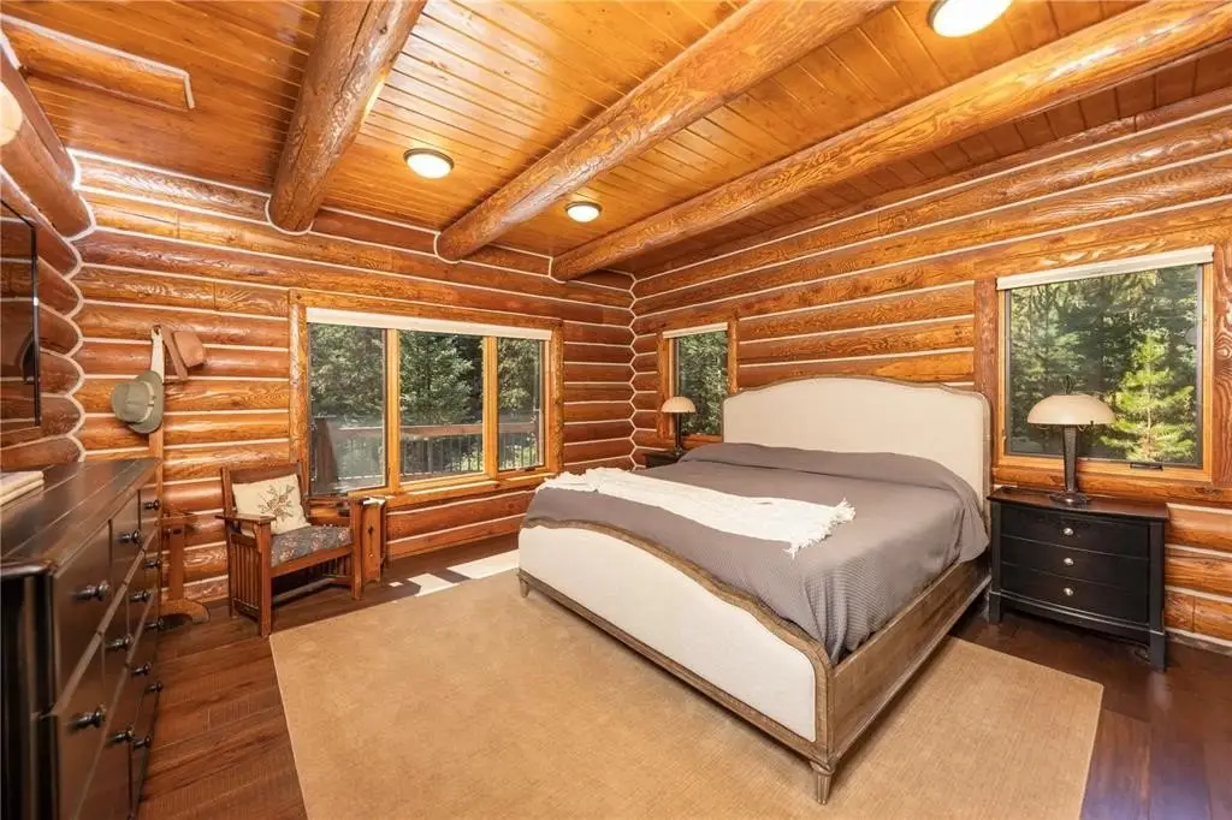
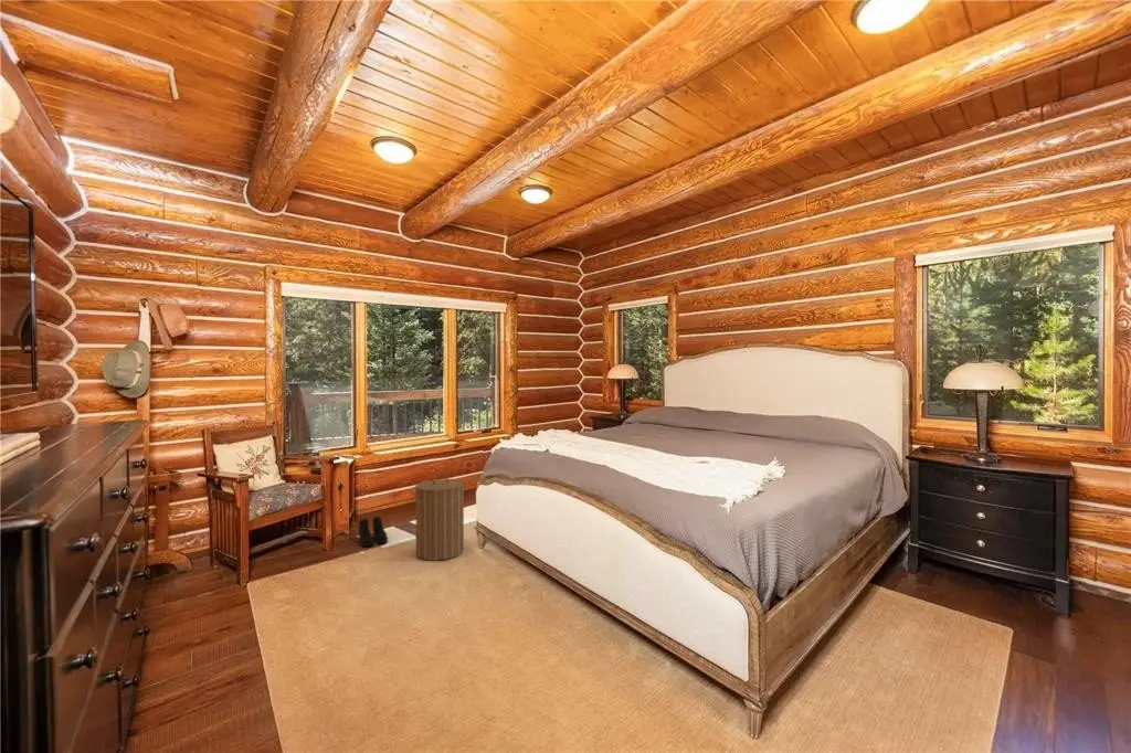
+ boots [358,516,389,548]
+ laundry hamper [410,471,469,562]
